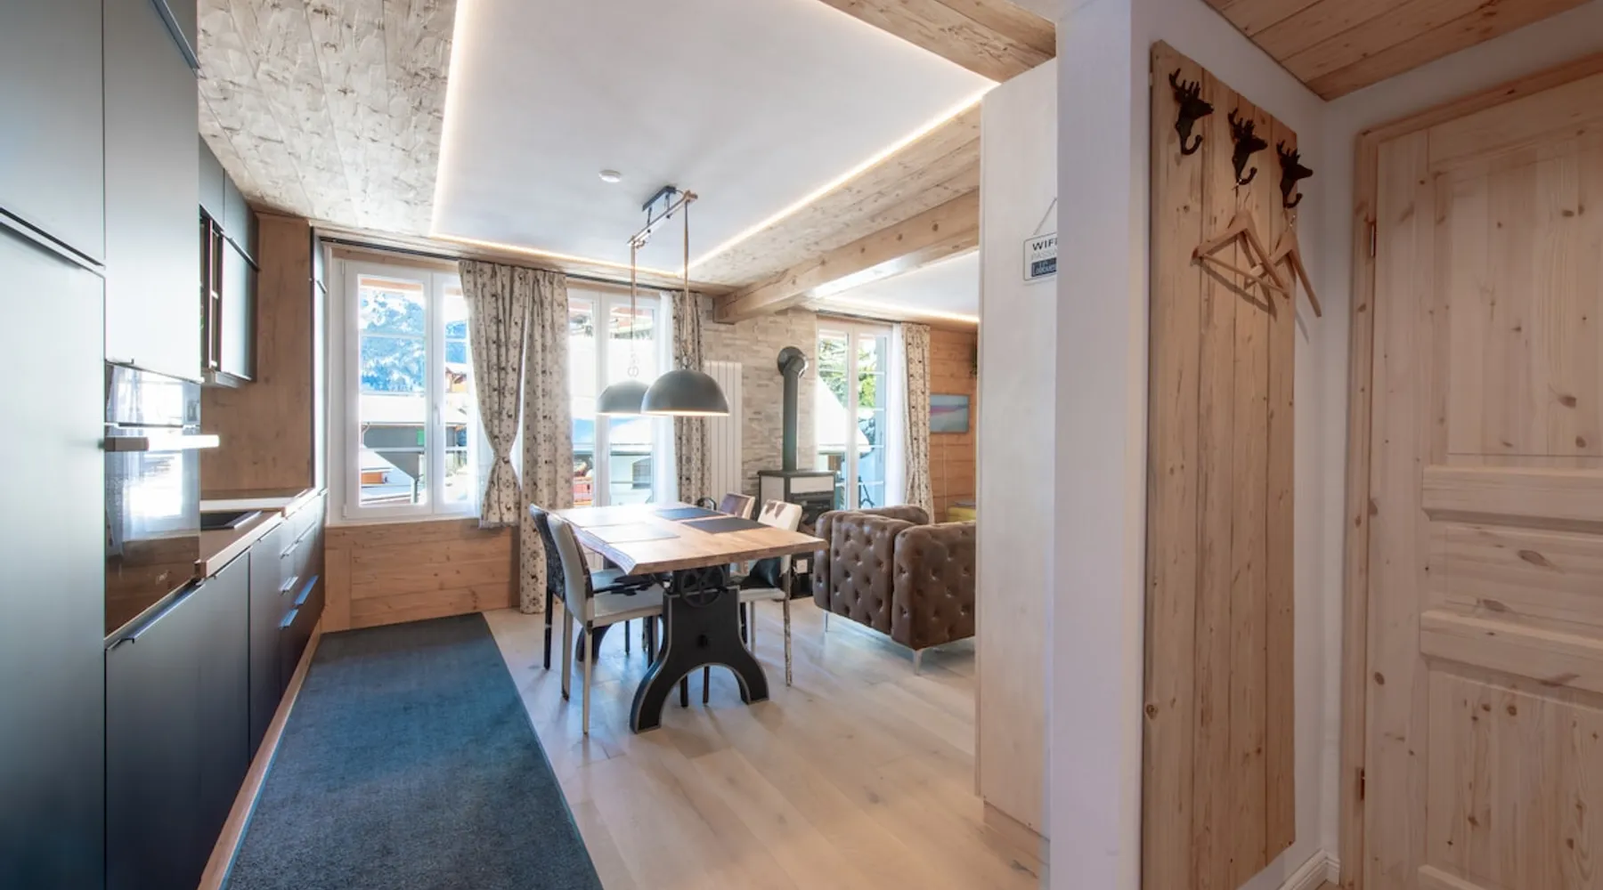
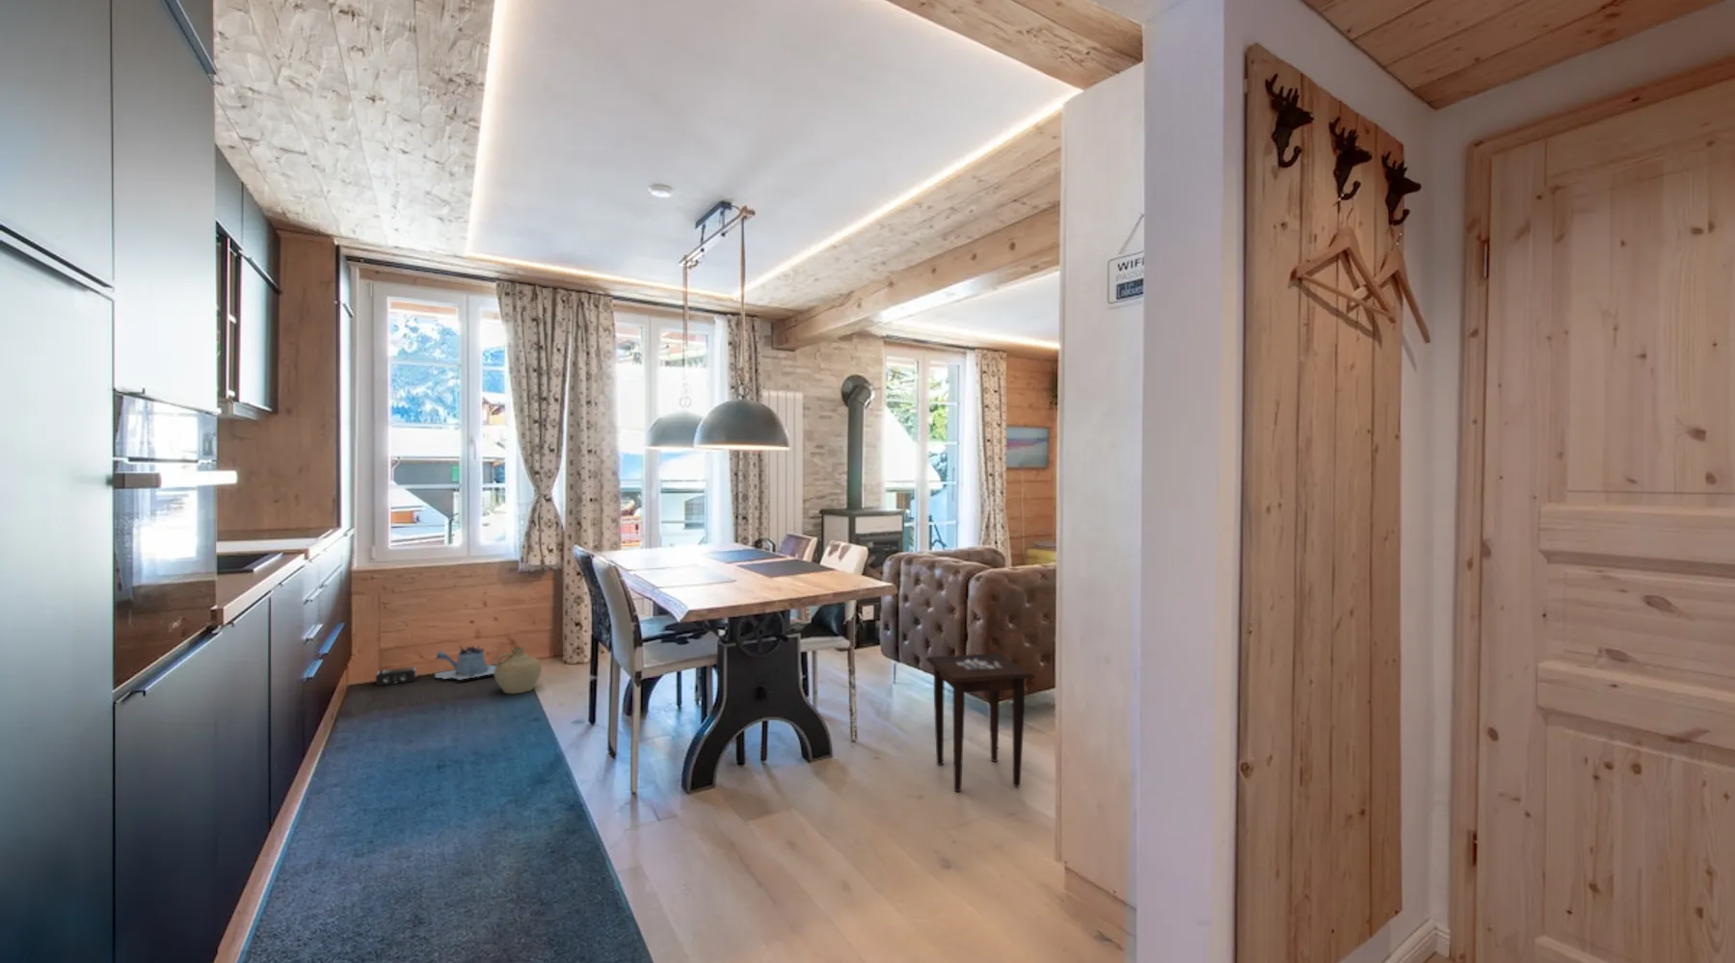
+ ceramic jug [492,646,542,694]
+ speaker [375,665,418,687]
+ watering can [433,645,500,681]
+ side table [924,652,1035,792]
